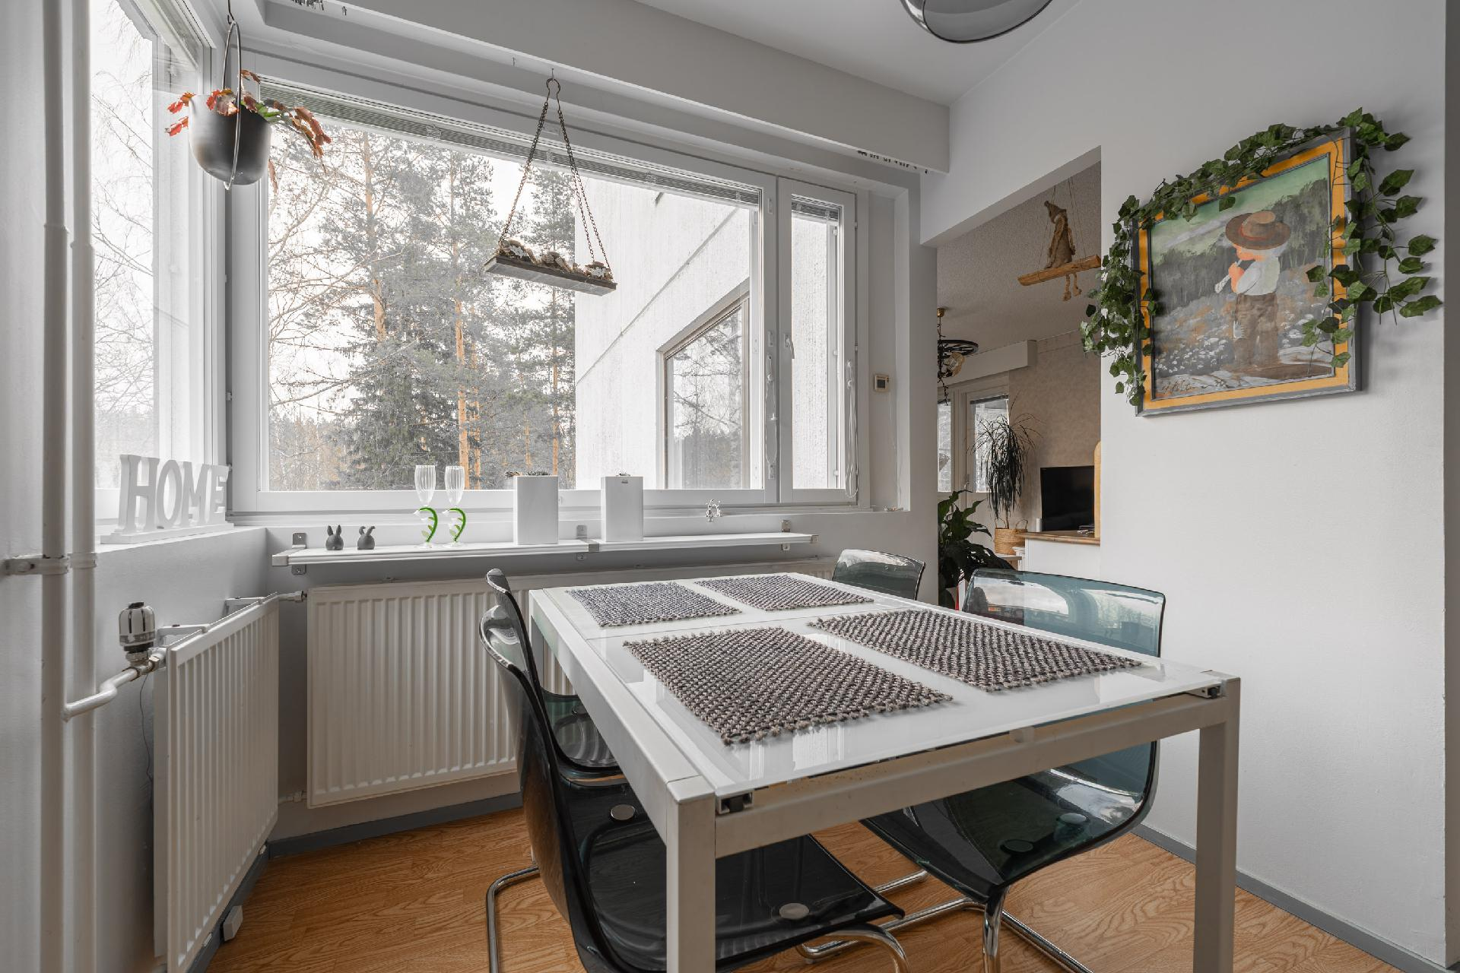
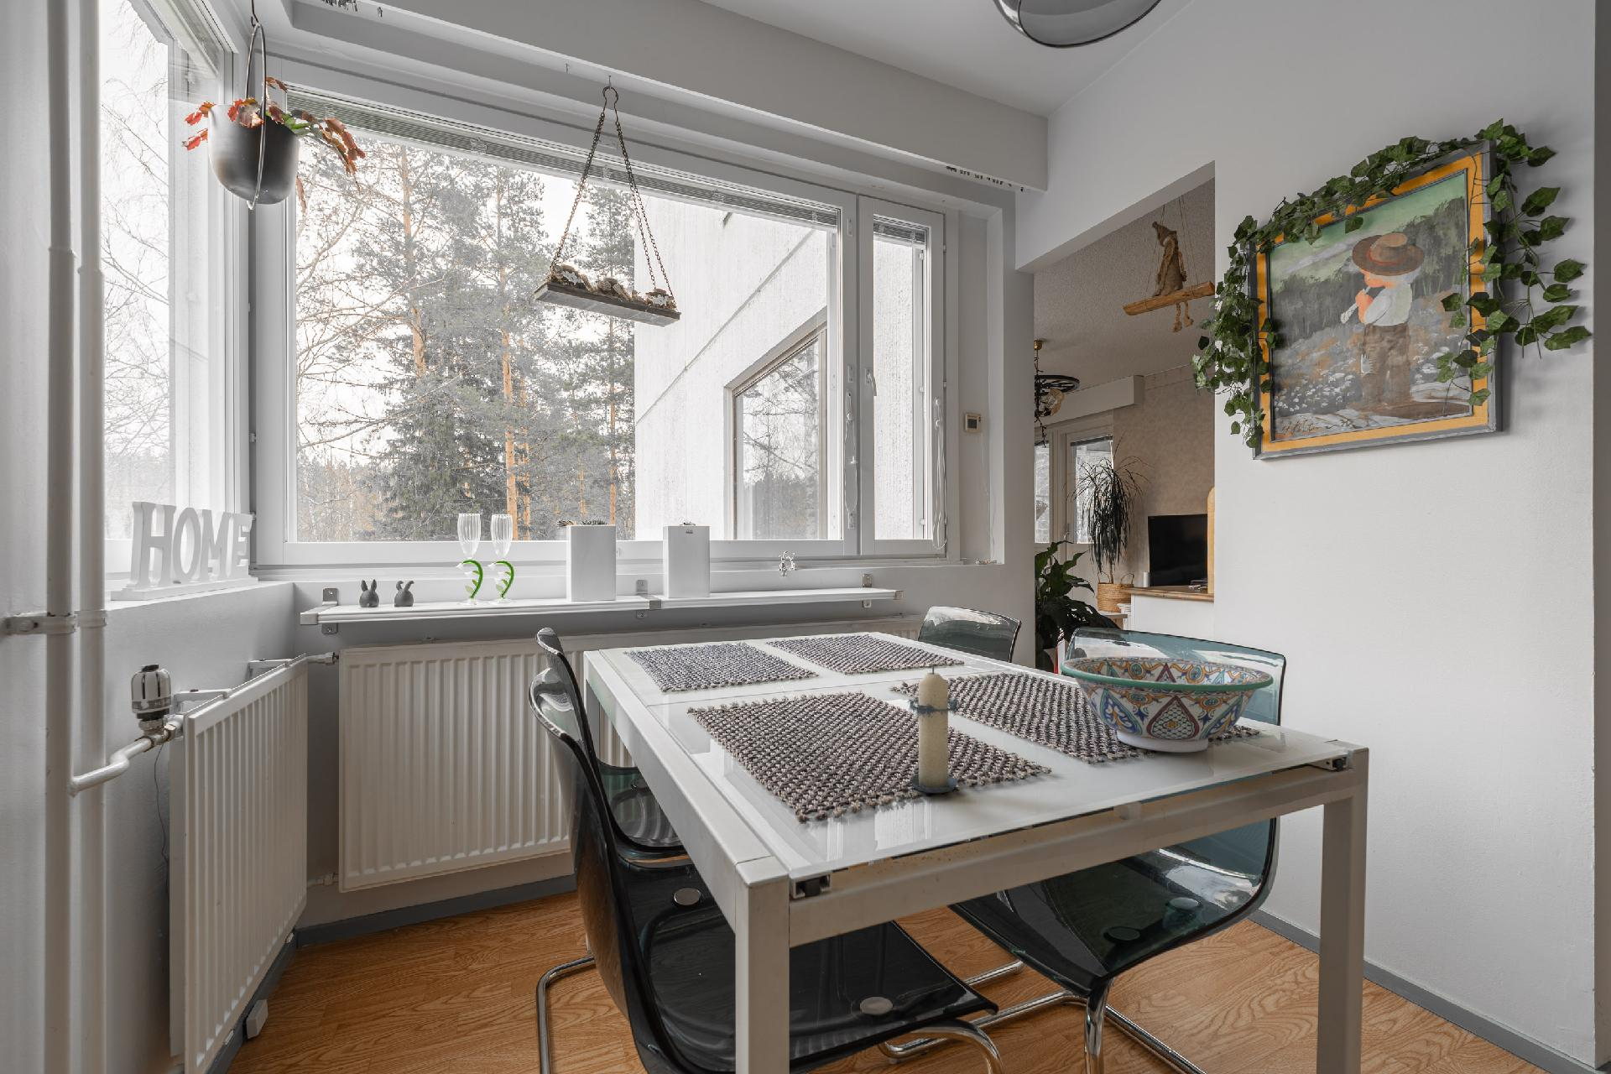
+ candle [906,663,960,794]
+ decorative bowl [1058,656,1274,753]
